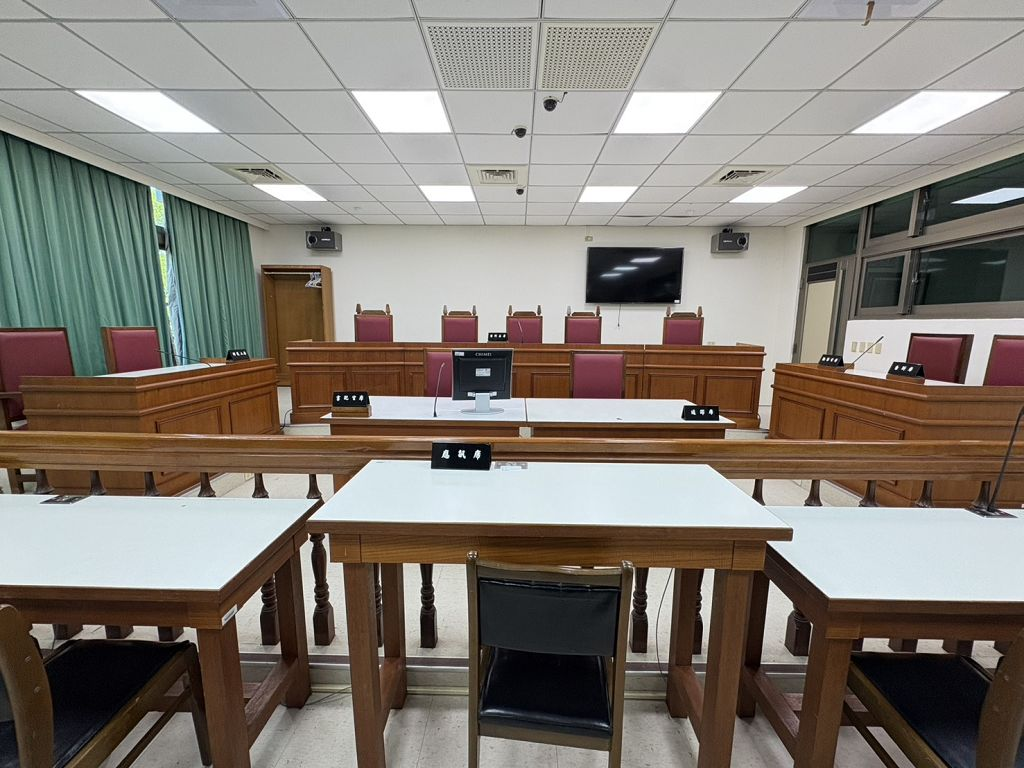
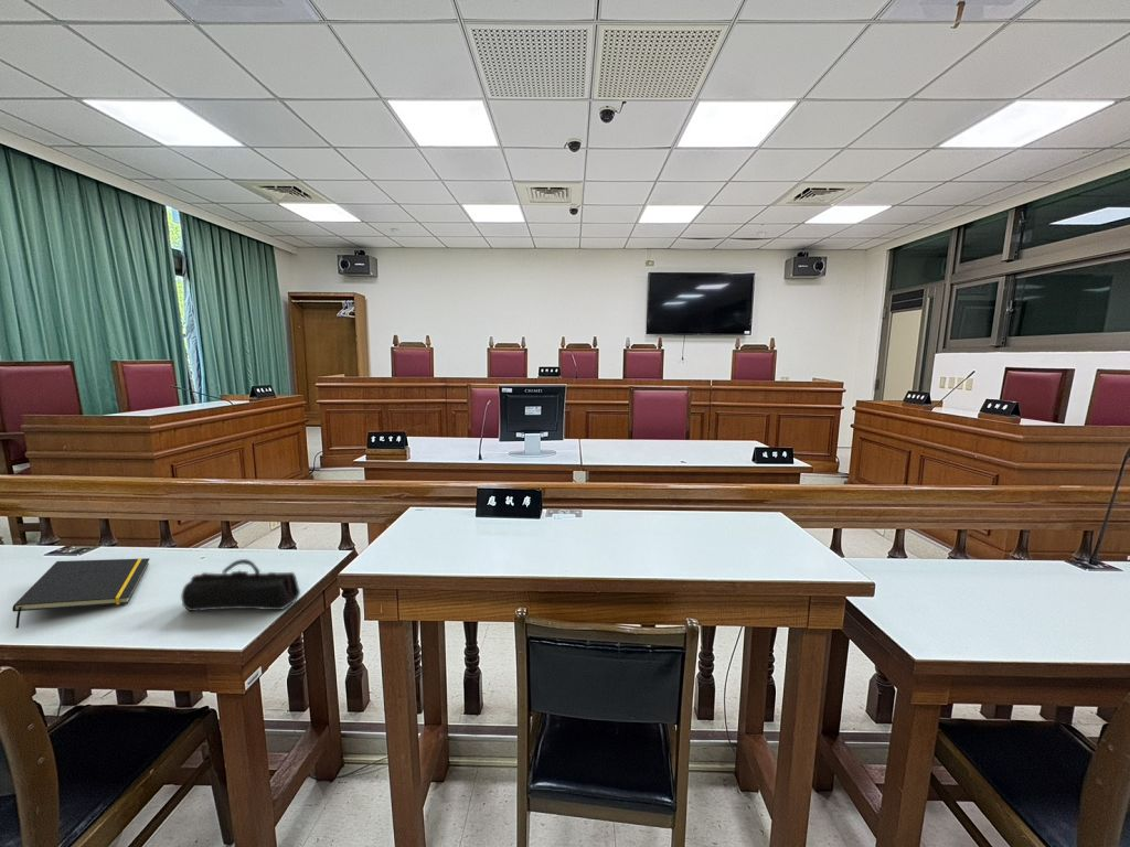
+ notepad [11,557,151,630]
+ pencil case [180,558,301,612]
